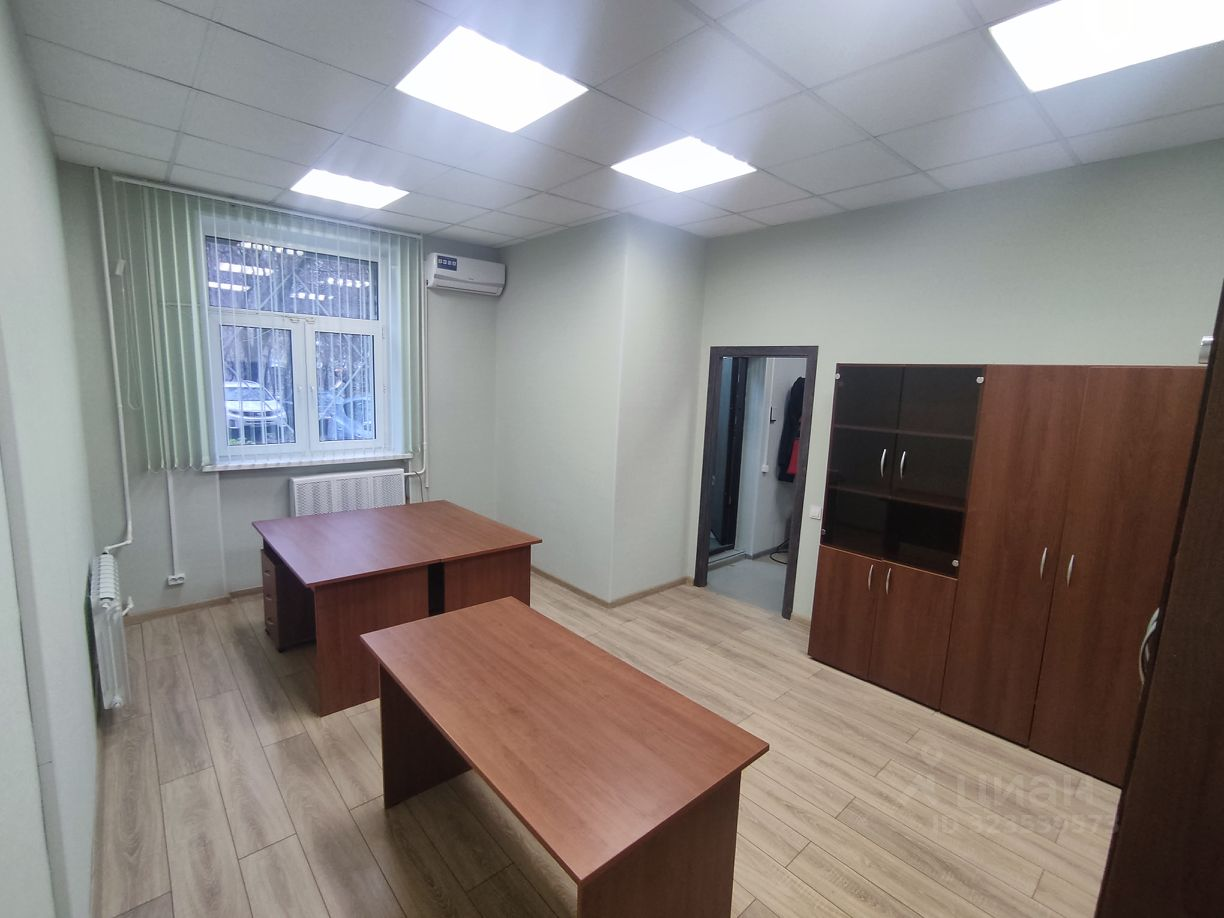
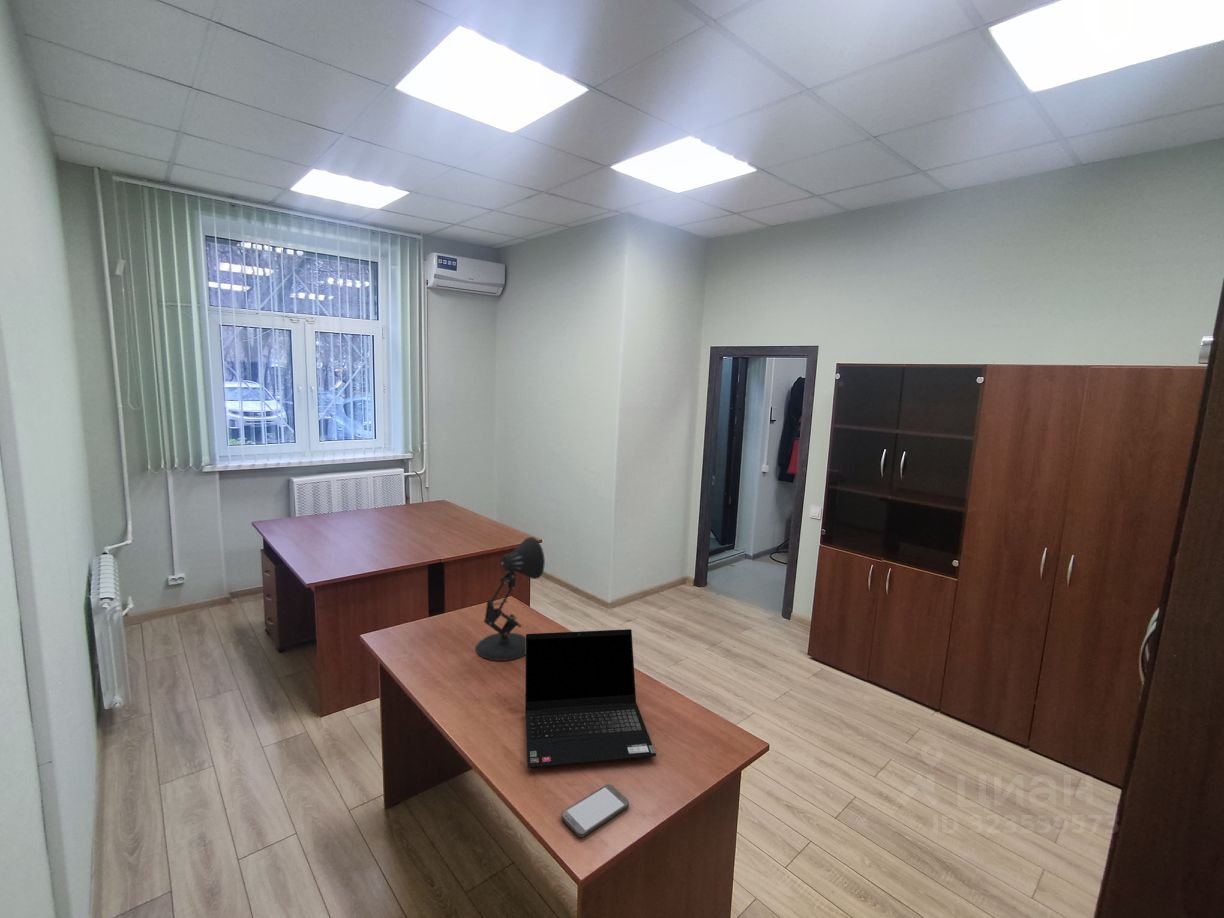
+ desk lamp [475,536,546,662]
+ smartphone [560,784,630,838]
+ laptop computer [524,628,657,769]
